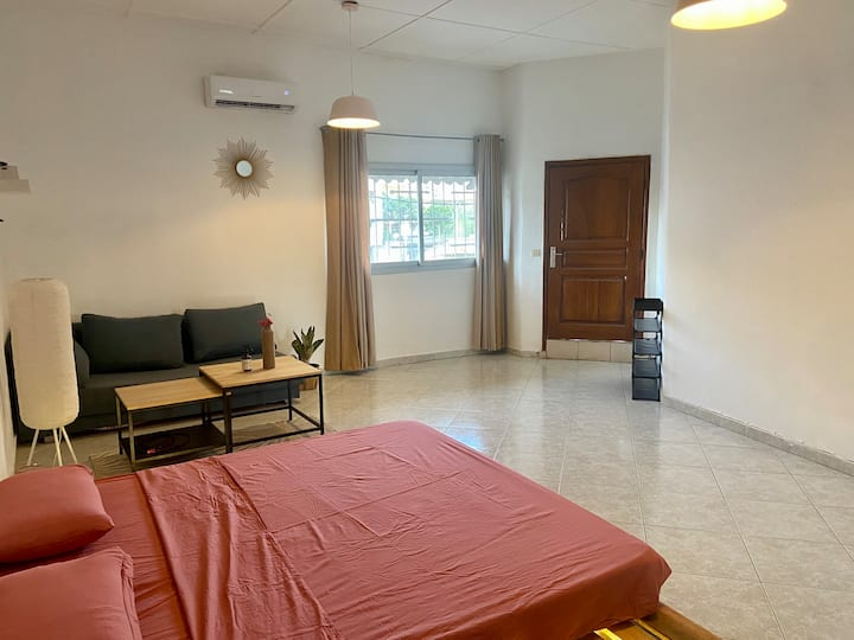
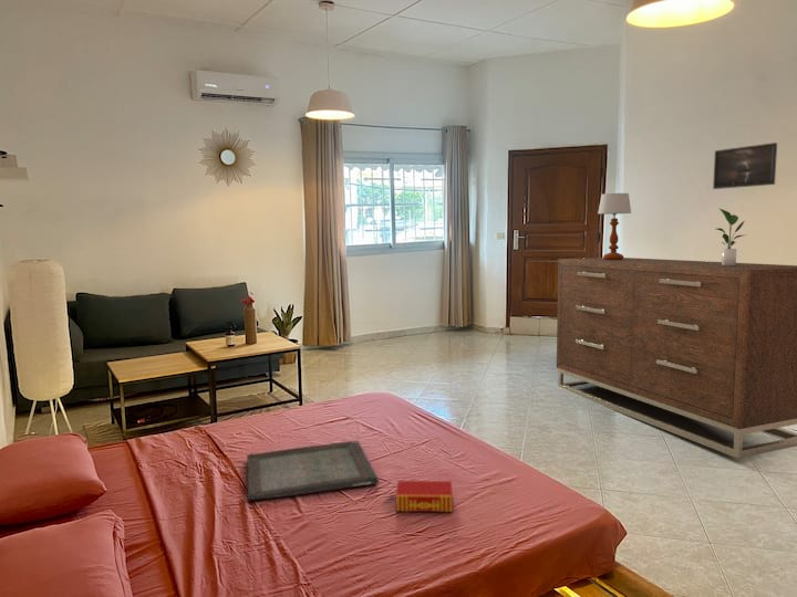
+ book [395,480,454,513]
+ table lamp [597,192,632,260]
+ dresser [556,256,797,460]
+ serving tray [246,440,380,501]
+ potted plant [716,208,748,265]
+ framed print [712,142,778,190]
